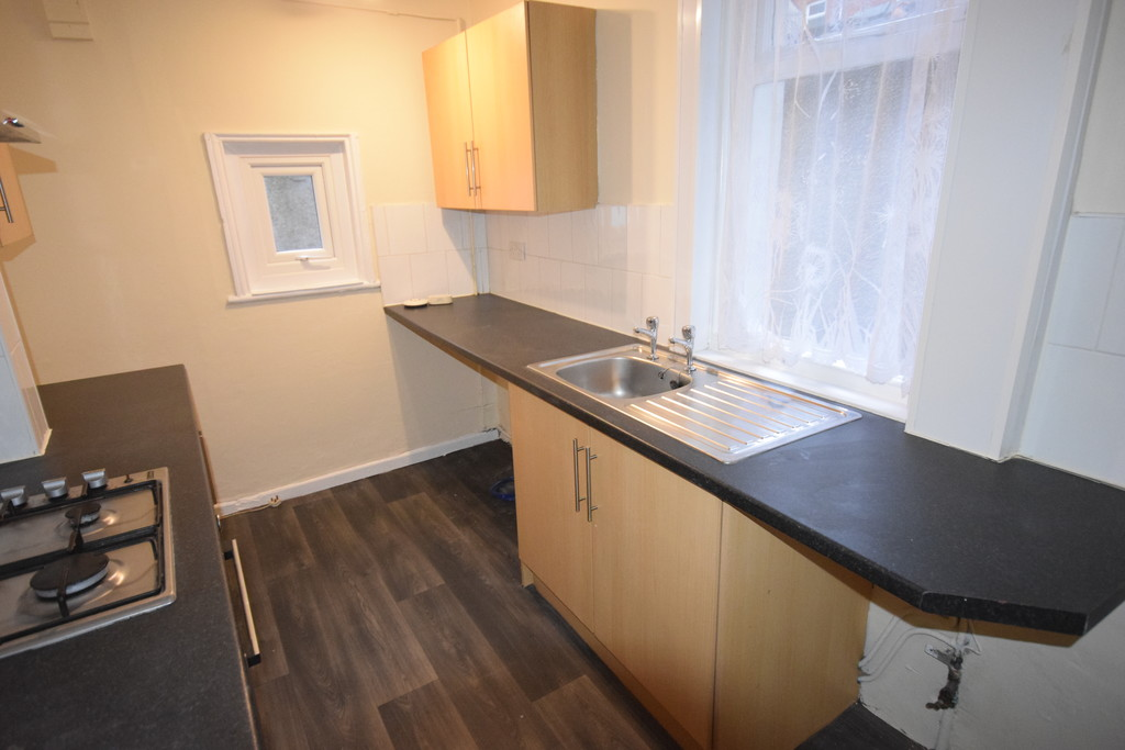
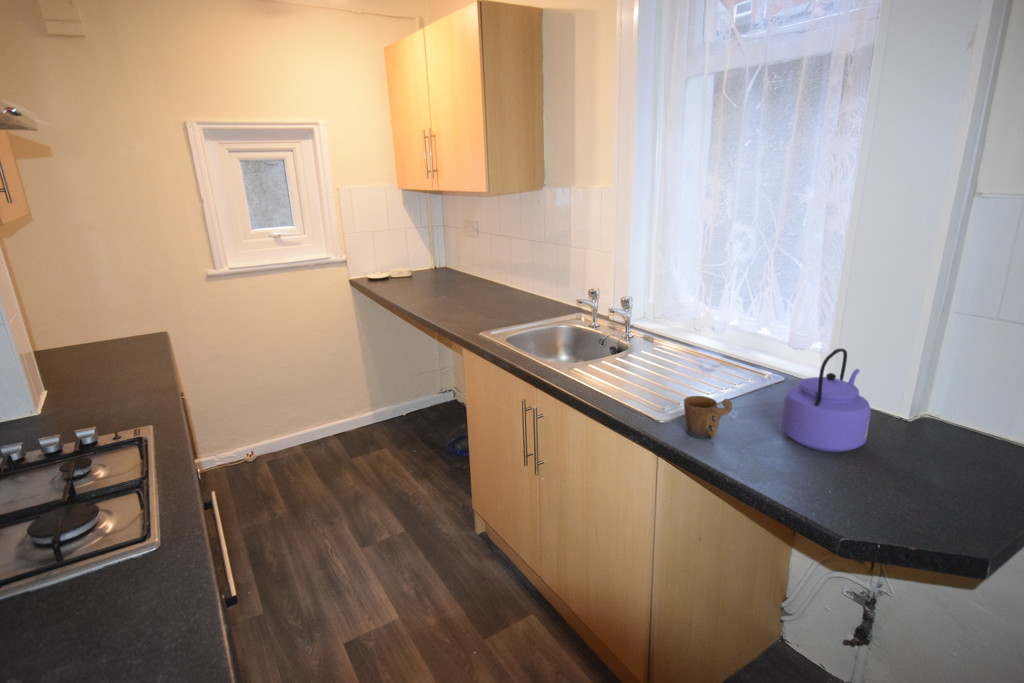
+ kettle [780,347,872,453]
+ mug [683,395,733,440]
